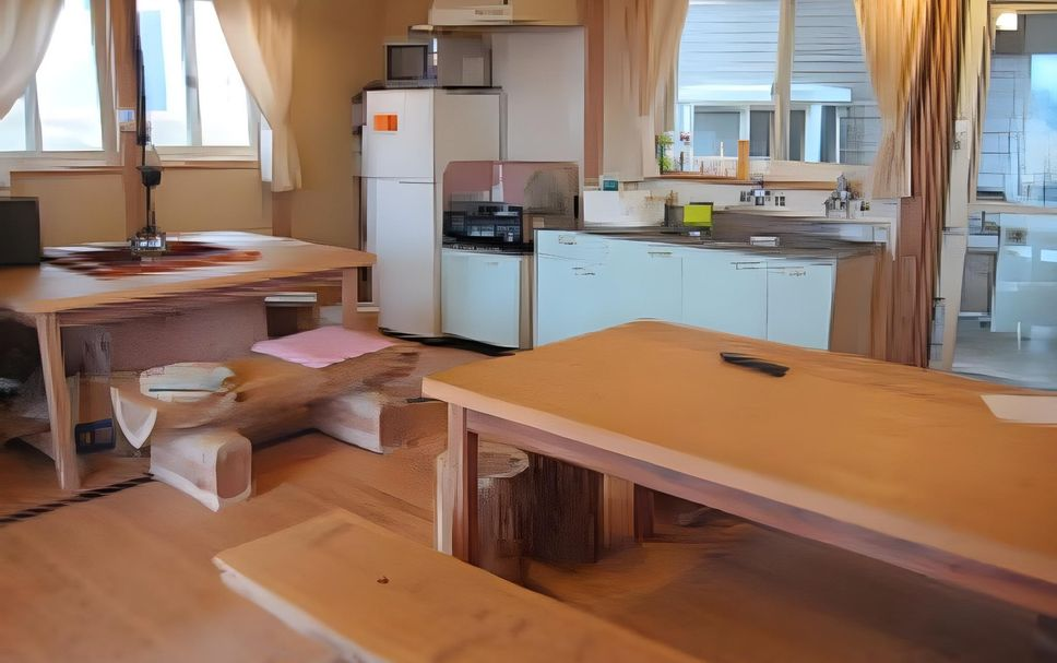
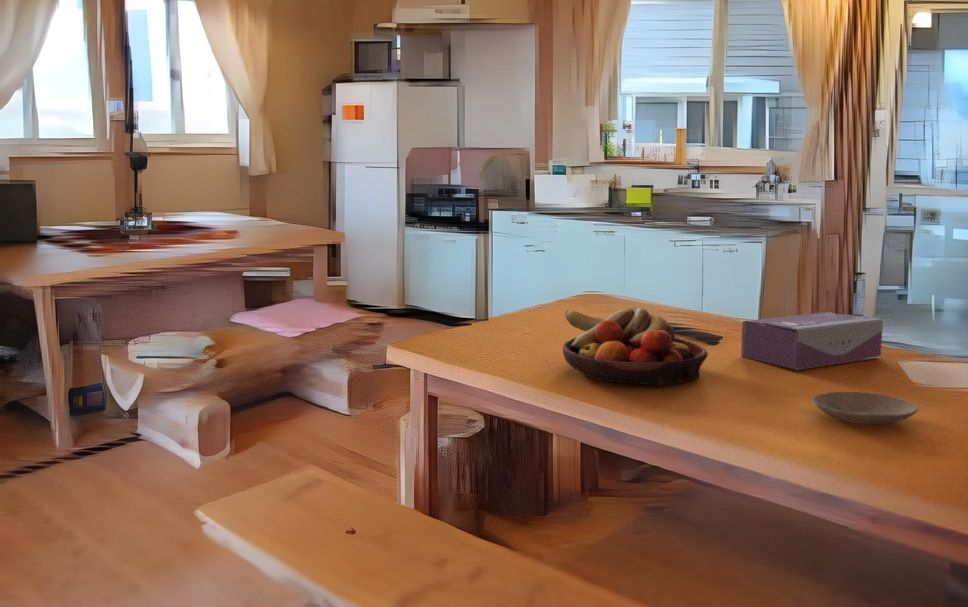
+ tissue box [740,311,884,371]
+ fruit bowl [562,307,709,386]
+ plate [812,391,919,425]
